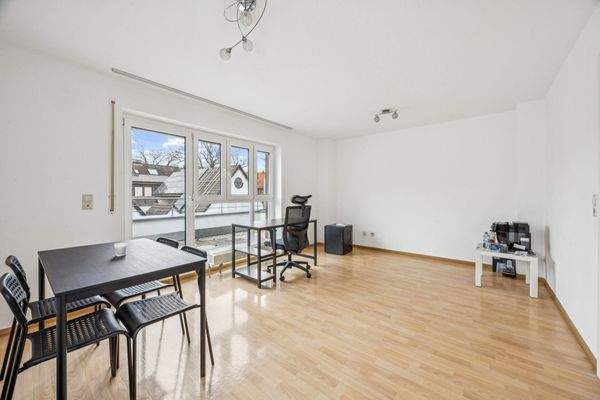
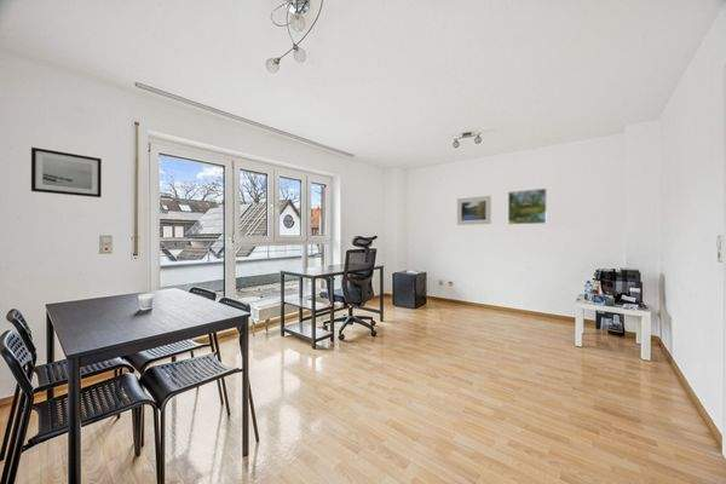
+ wall art [30,146,103,198]
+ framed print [507,188,548,226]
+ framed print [456,195,492,226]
